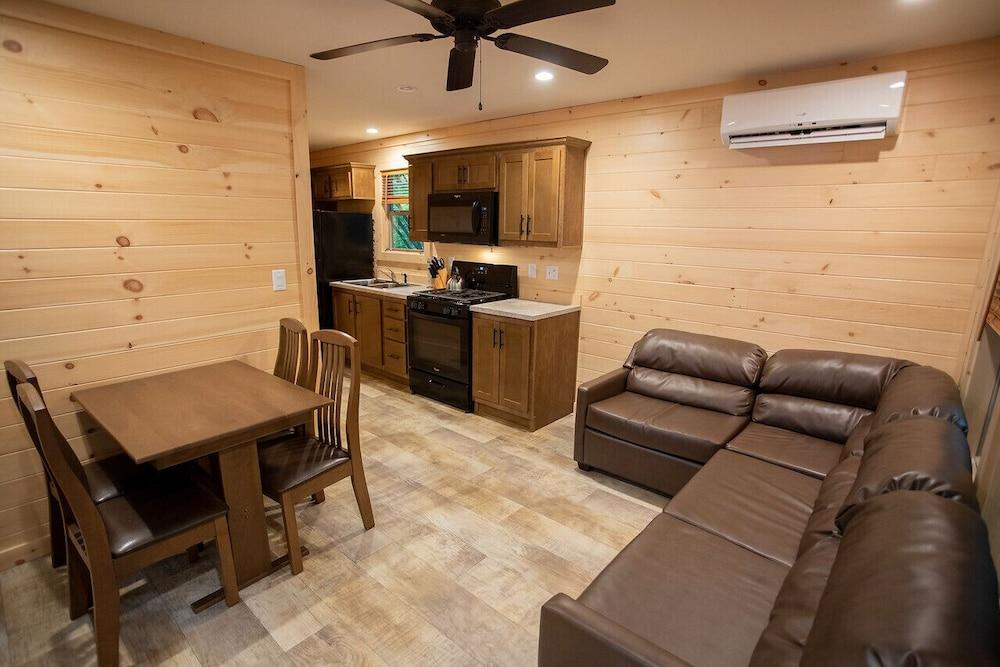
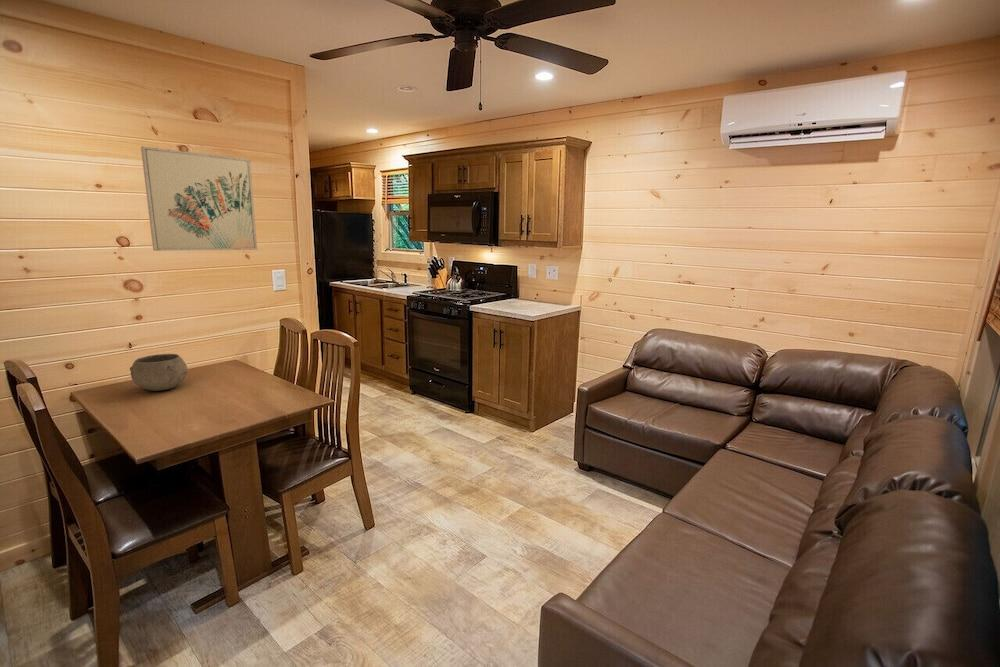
+ wall art [140,145,258,252]
+ bowl [129,353,188,392]
